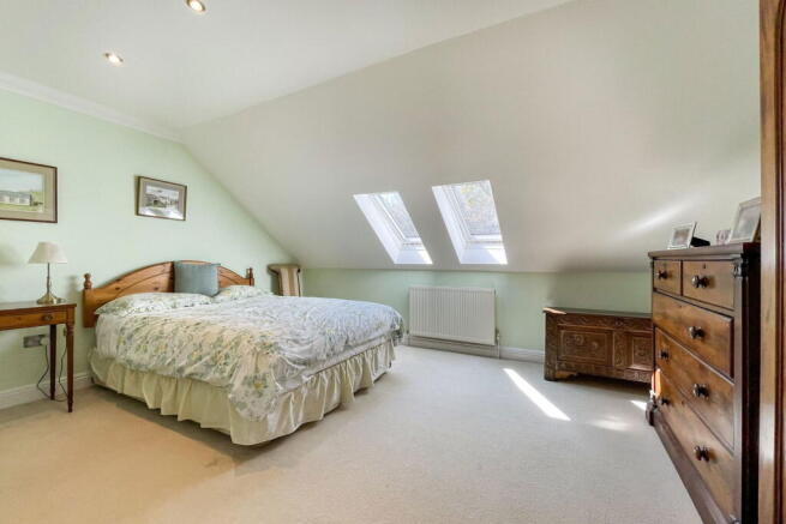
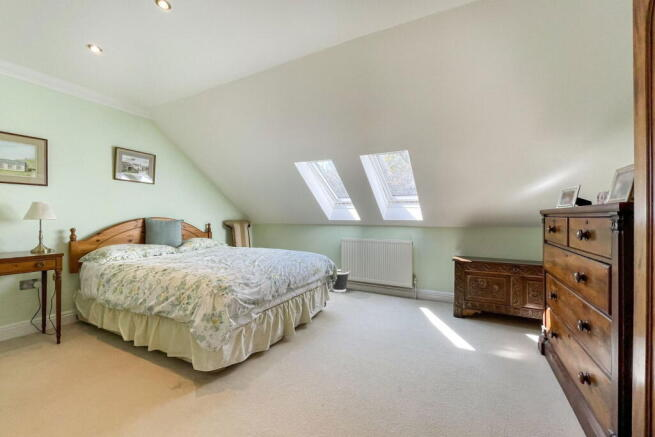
+ wastebasket [332,268,350,293]
